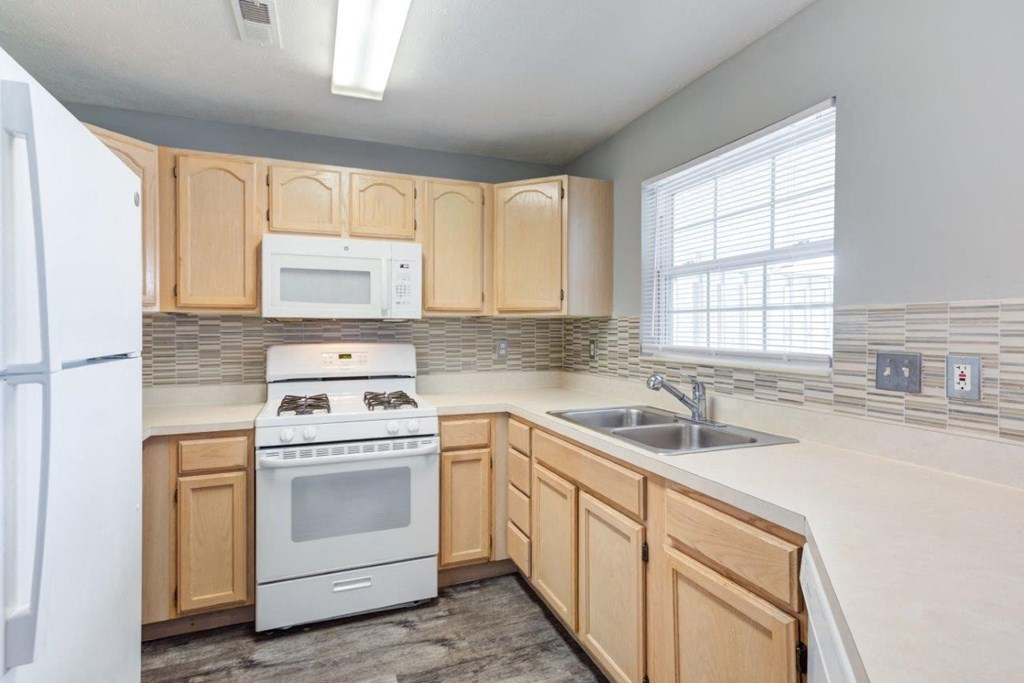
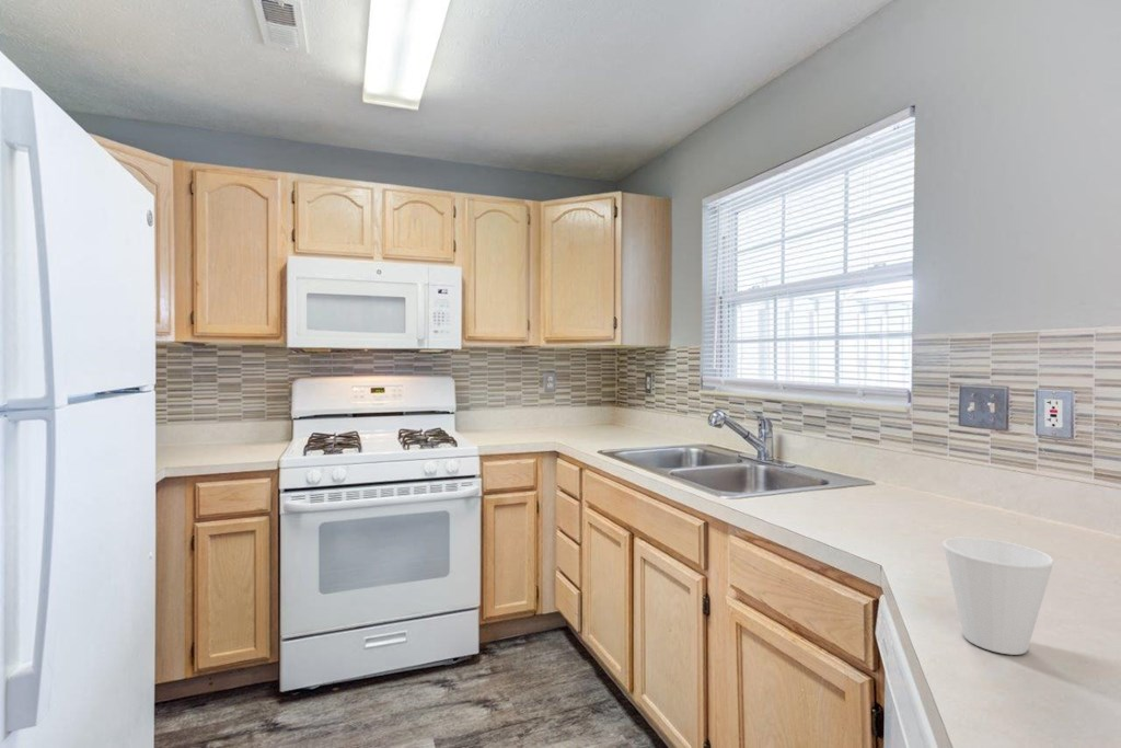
+ cup [941,536,1055,656]
